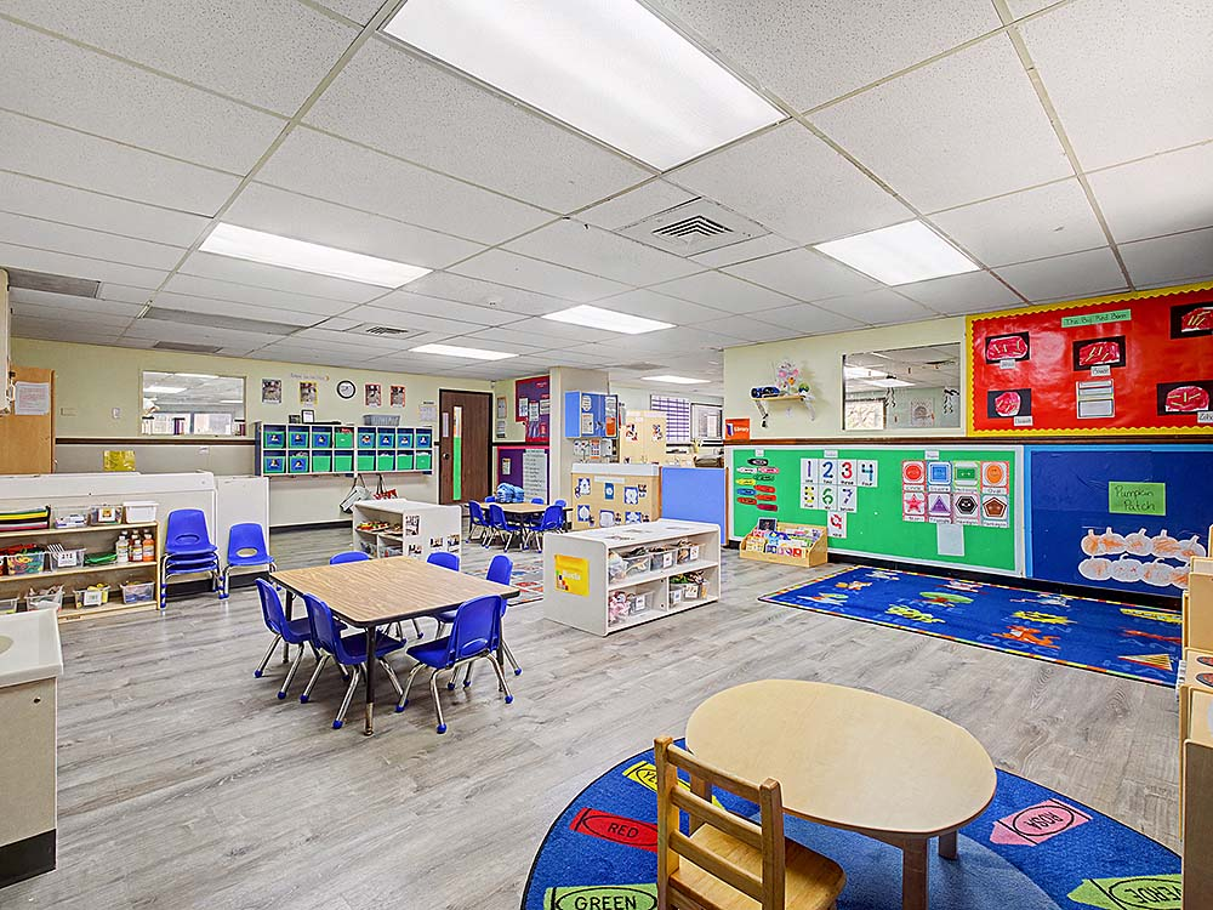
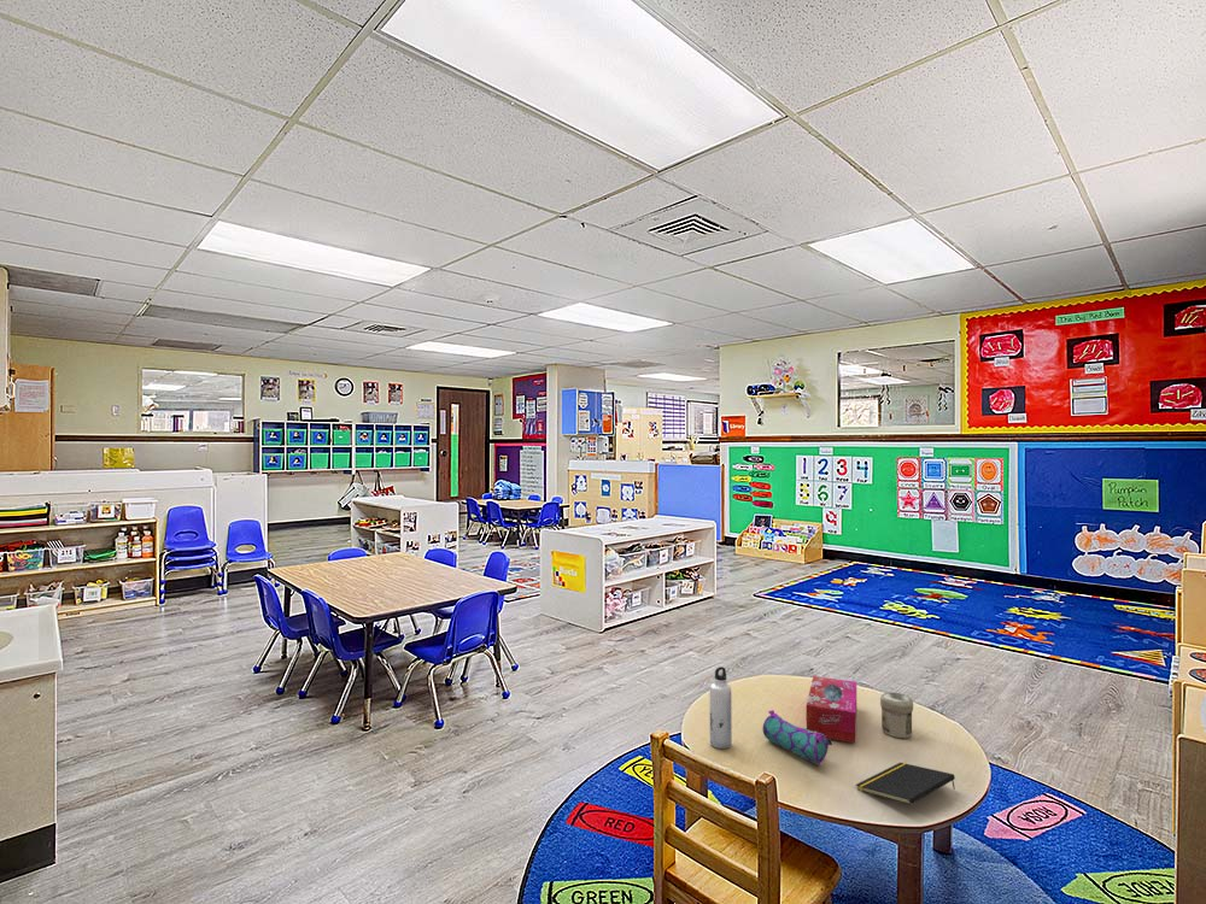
+ notepad [855,762,956,806]
+ jar [879,692,914,739]
+ tissue box [806,675,857,744]
+ water bottle [709,665,733,750]
+ pencil case [761,709,833,765]
